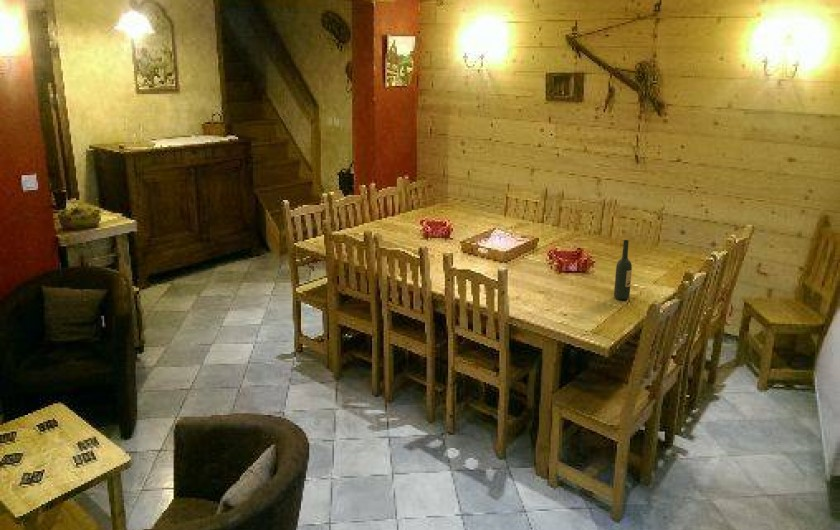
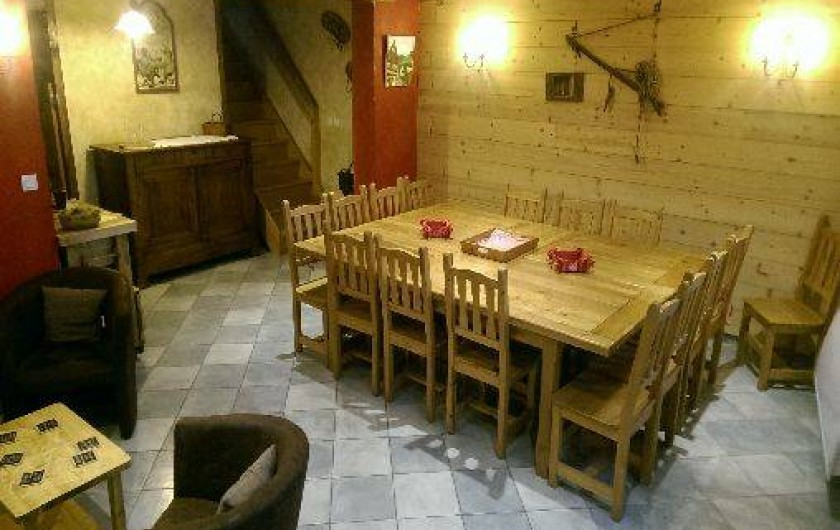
- wine bottle [613,239,633,301]
